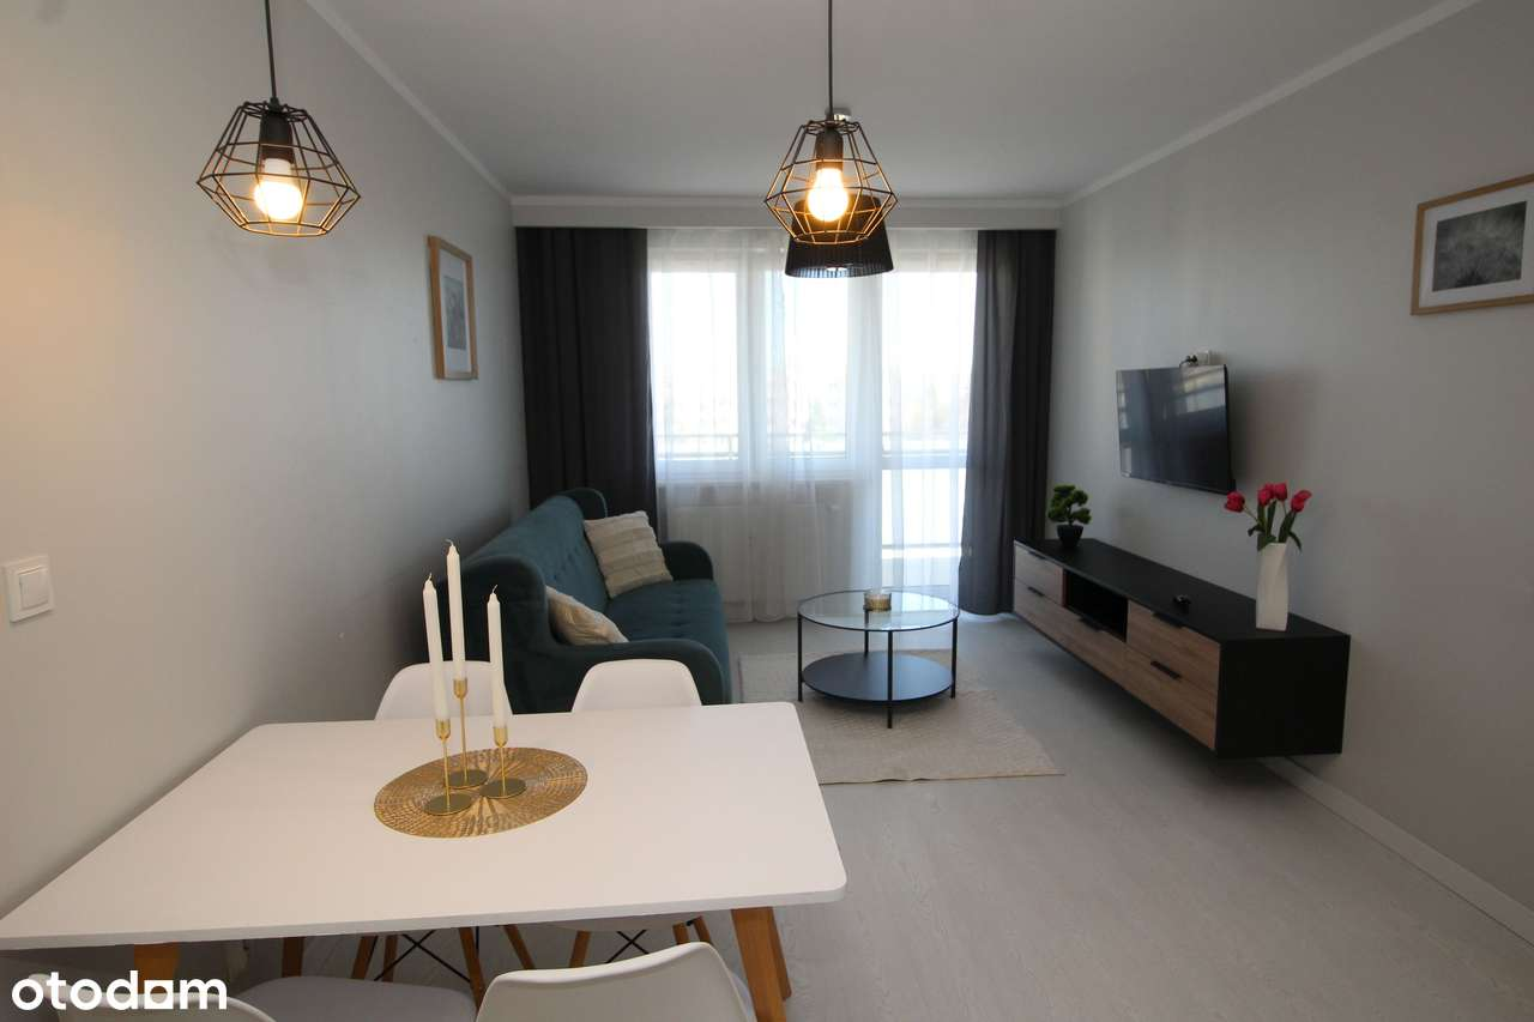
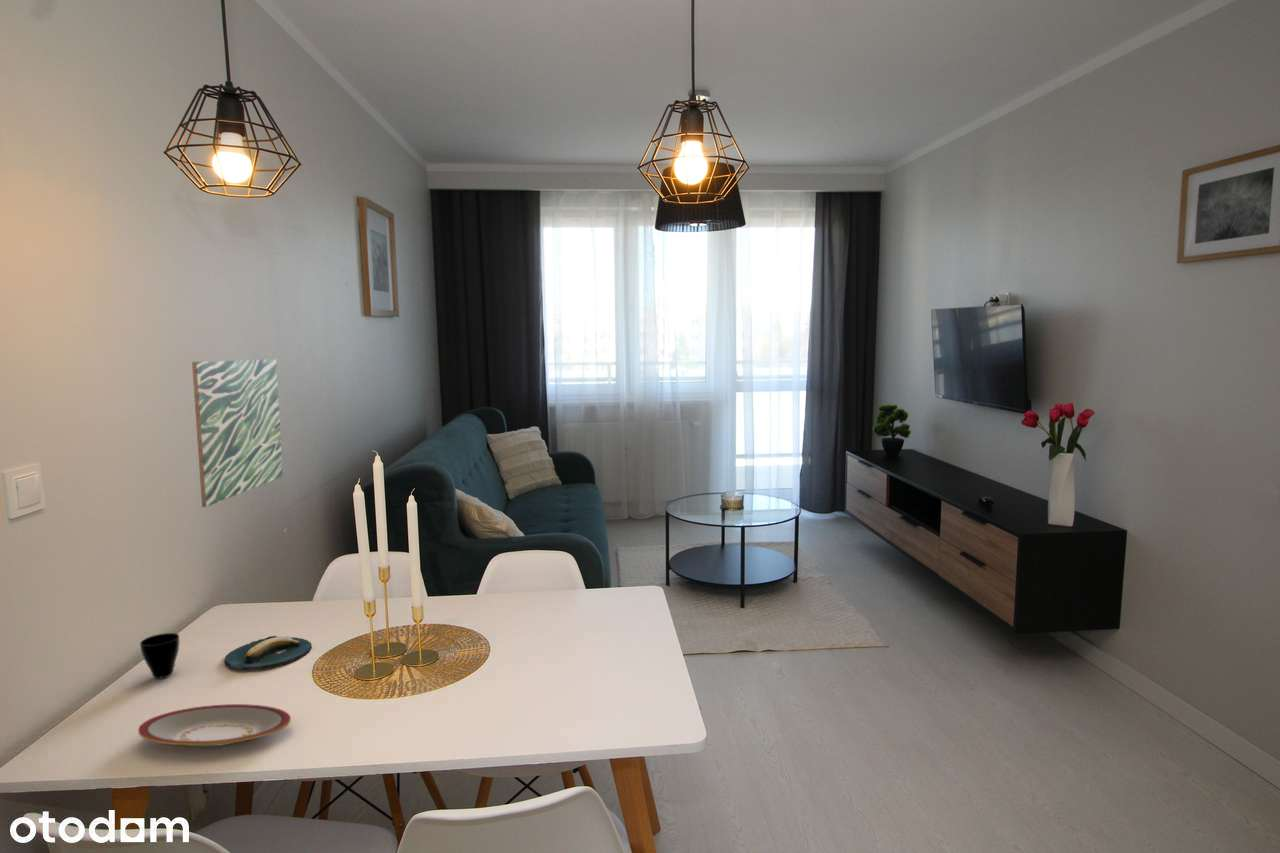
+ plate [137,703,292,747]
+ wall art [191,358,284,508]
+ cup [139,632,181,679]
+ banana [223,635,313,671]
